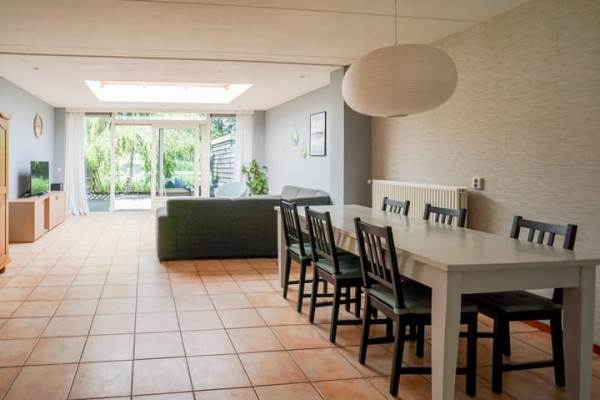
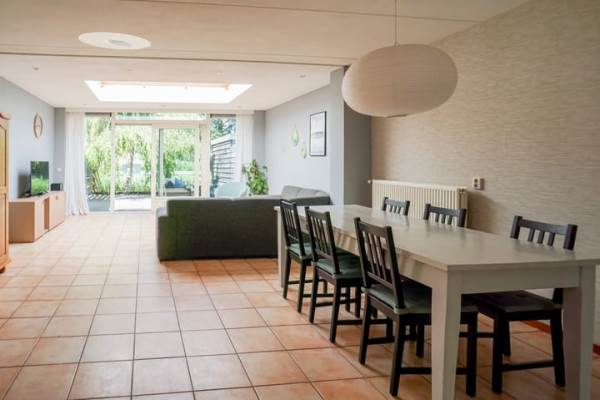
+ ceiling light [78,31,152,51]
